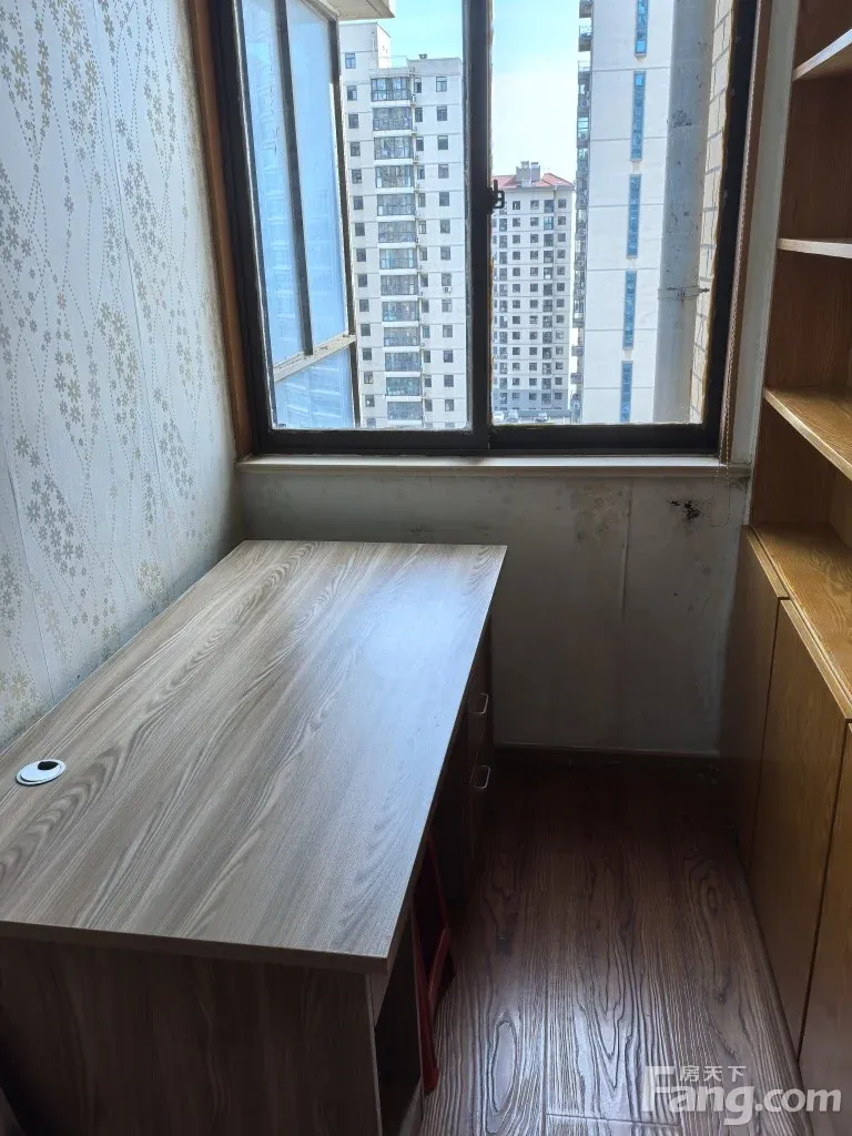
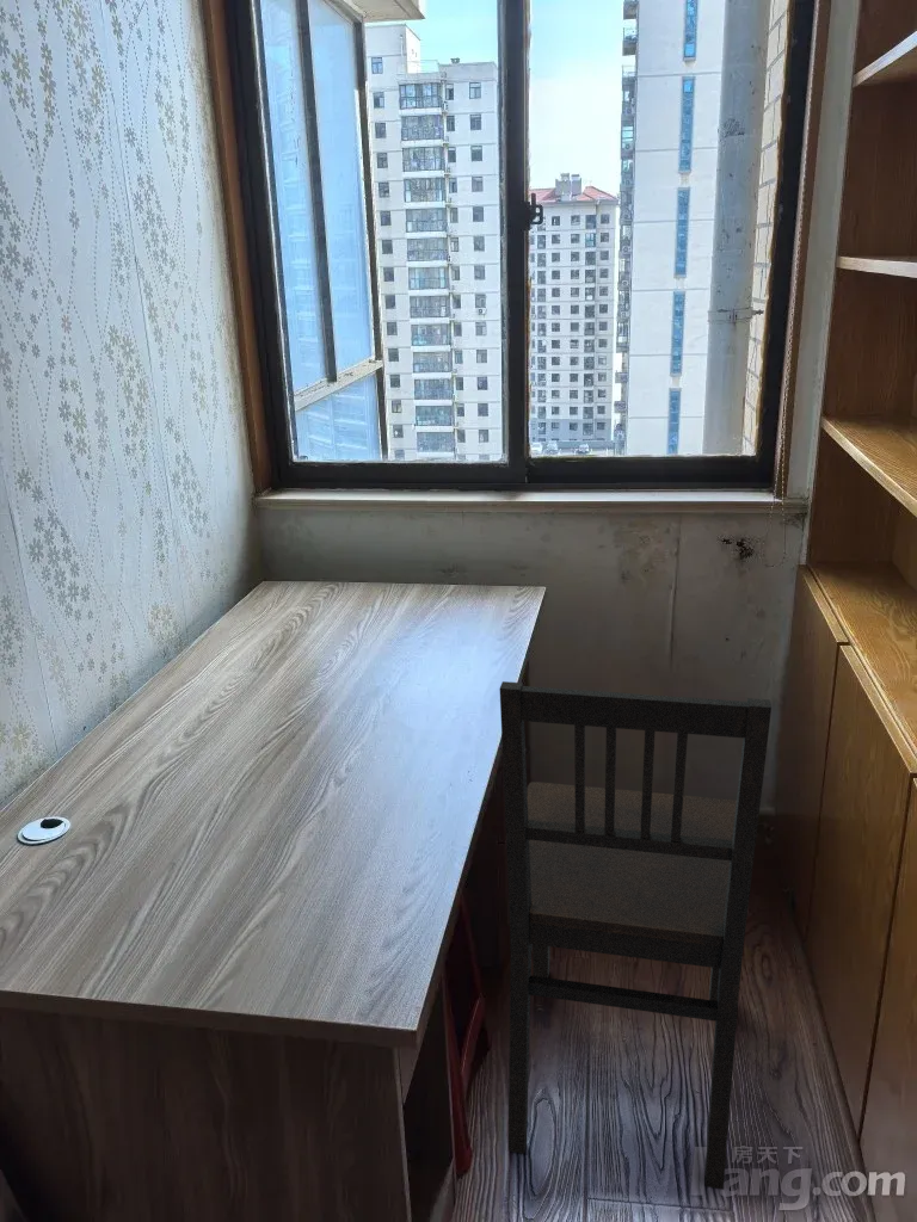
+ dining chair [499,680,773,1191]
